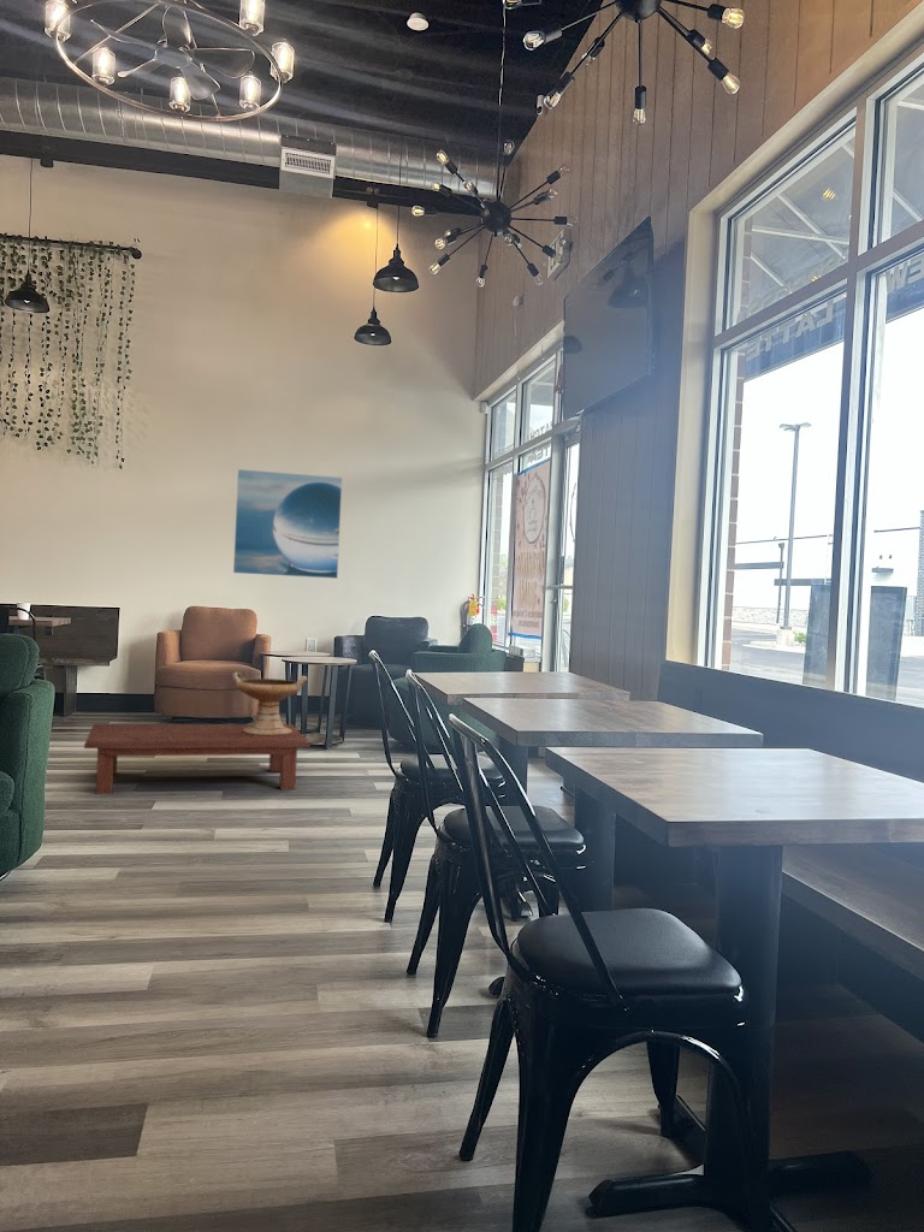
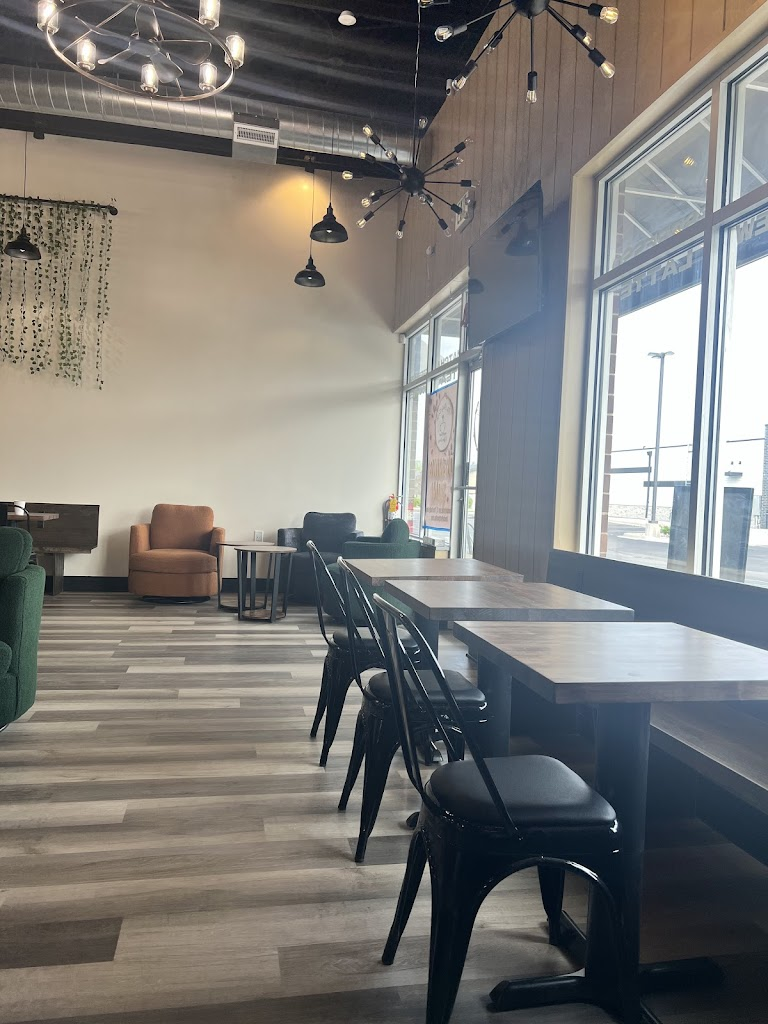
- decorative bowl [231,671,308,735]
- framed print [232,468,343,580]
- coffee table [83,723,312,795]
